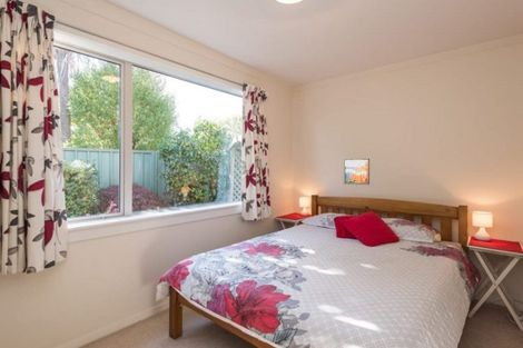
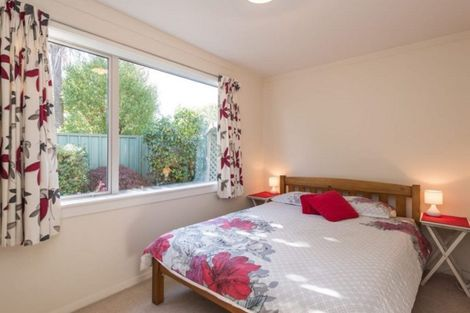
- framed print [343,158,371,186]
